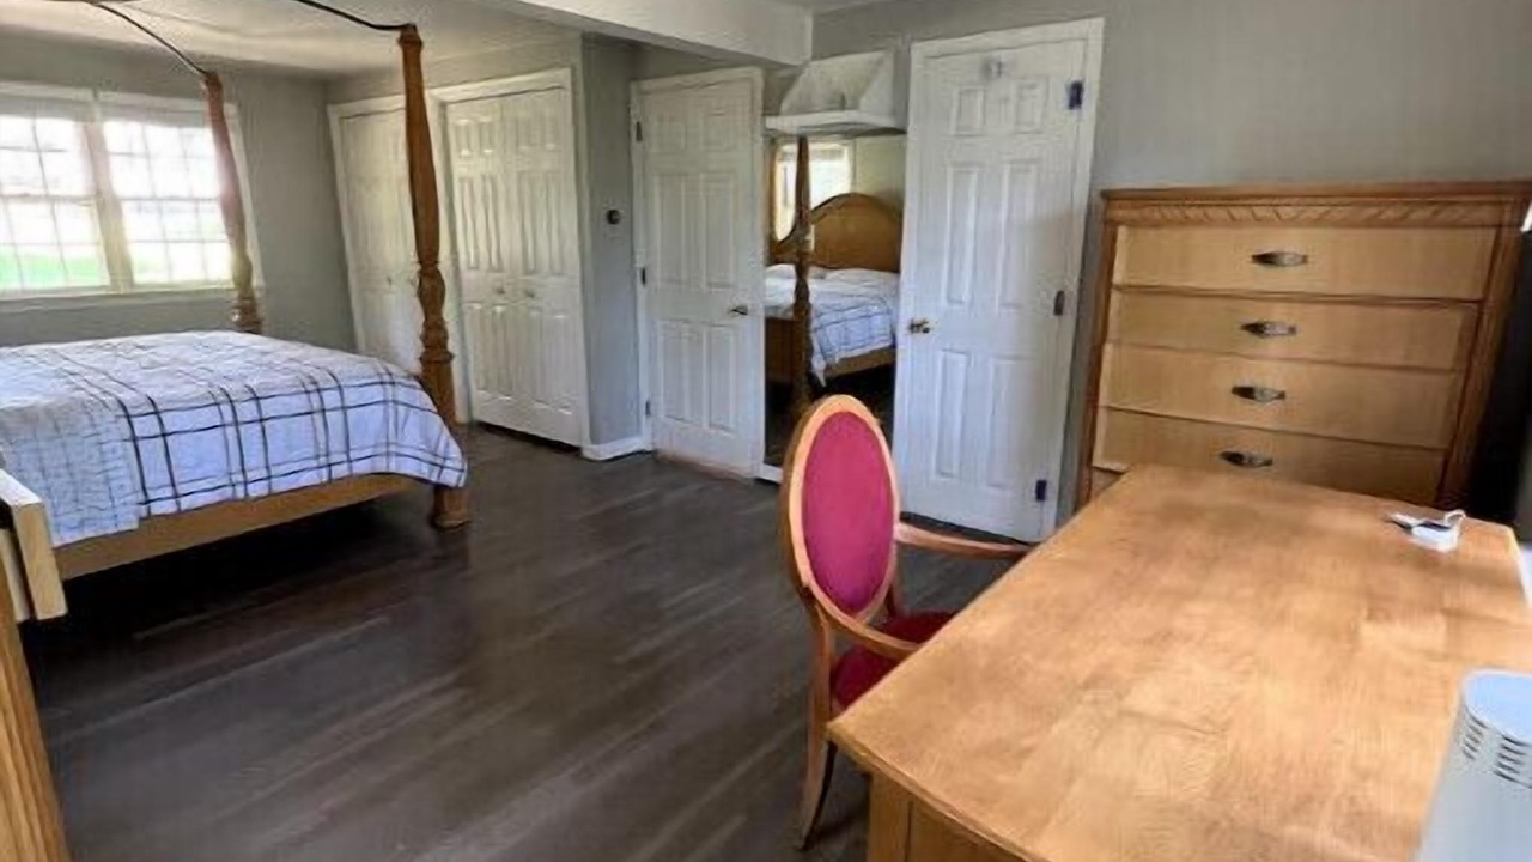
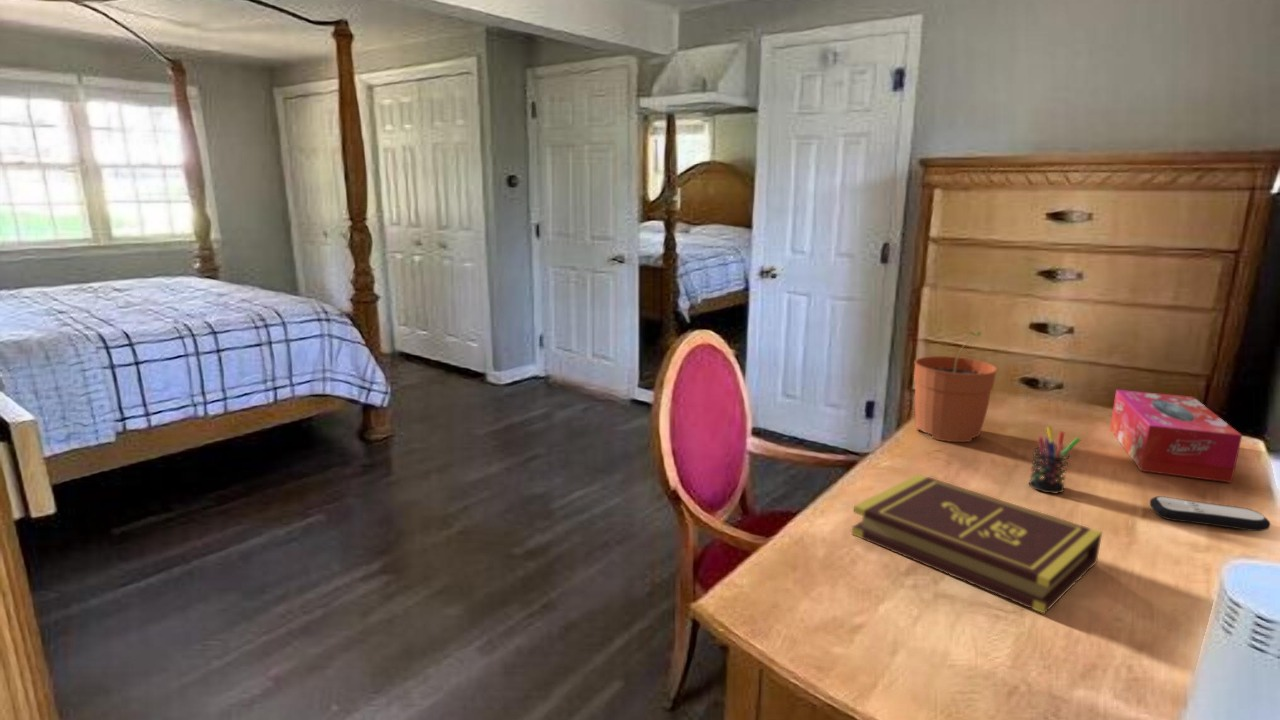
+ tissue box [1109,389,1243,484]
+ plant pot [913,331,998,443]
+ remote control [1149,495,1271,532]
+ book [851,473,1103,615]
+ pen holder [1028,426,1081,495]
